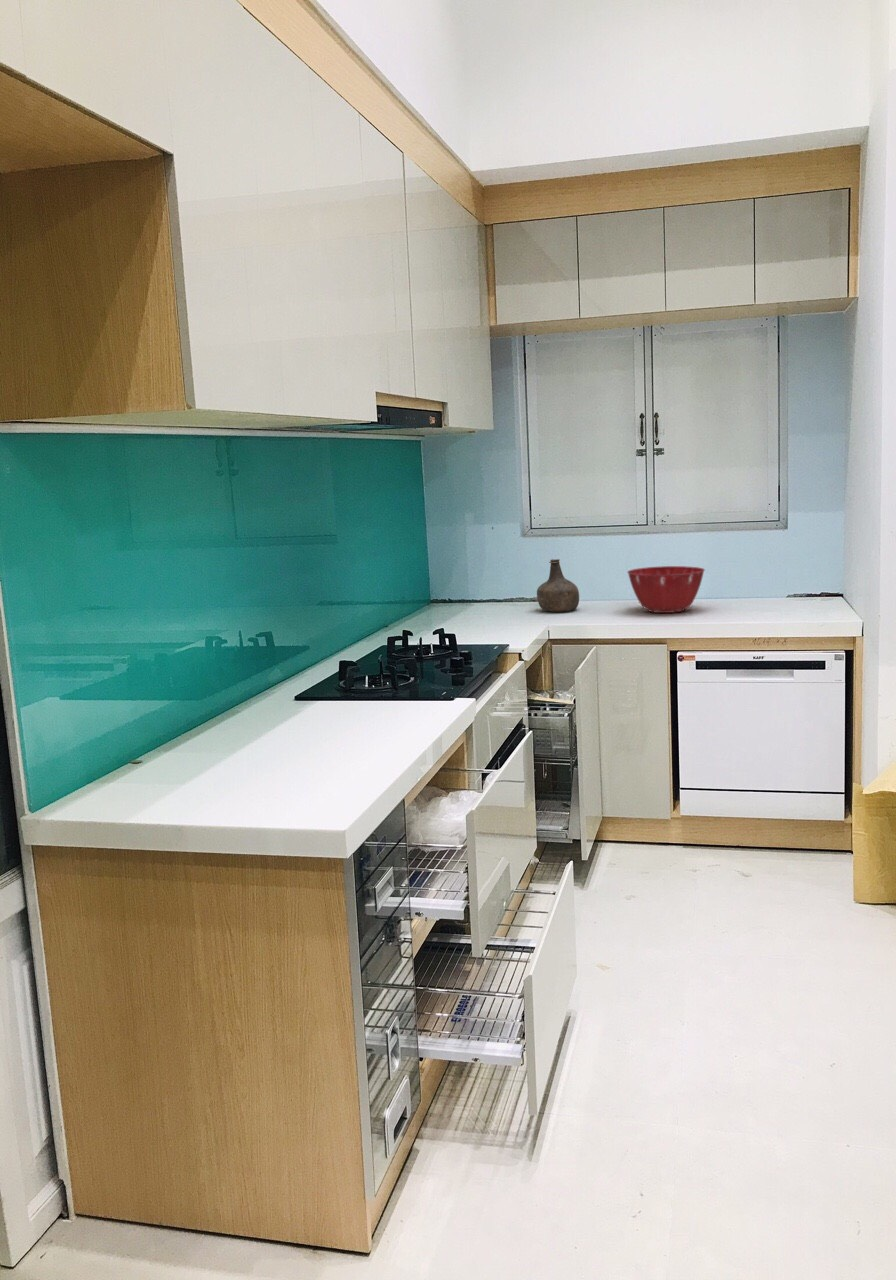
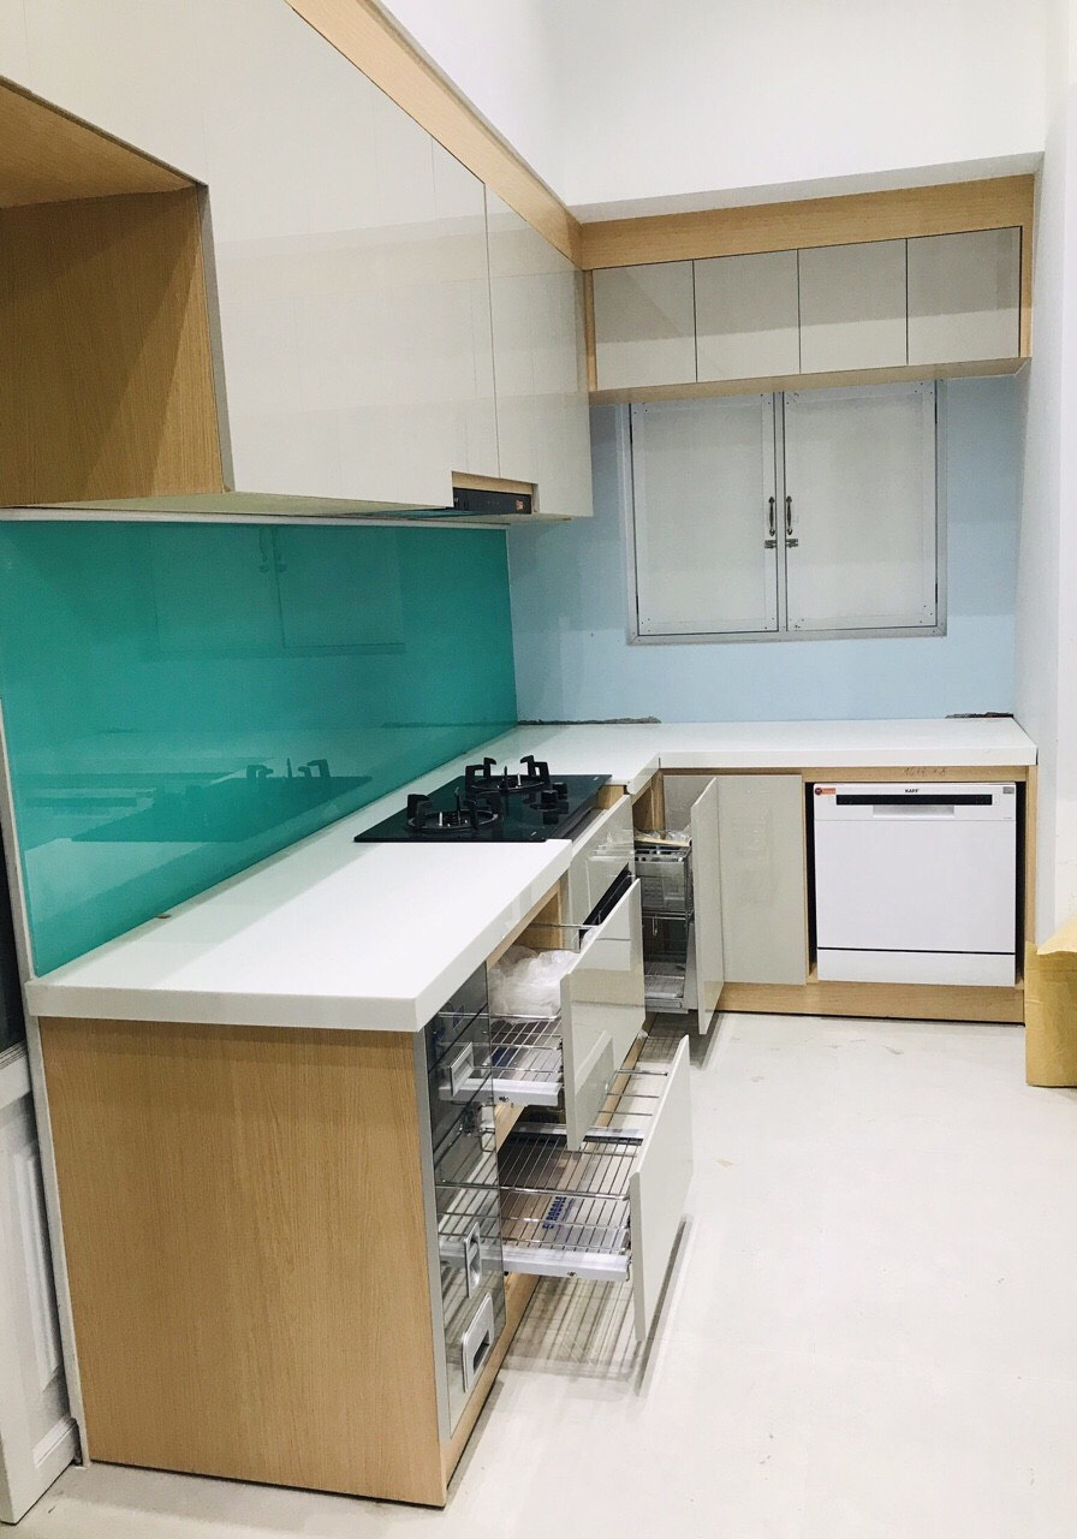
- mixing bowl [626,565,706,614]
- bottle [536,558,580,613]
